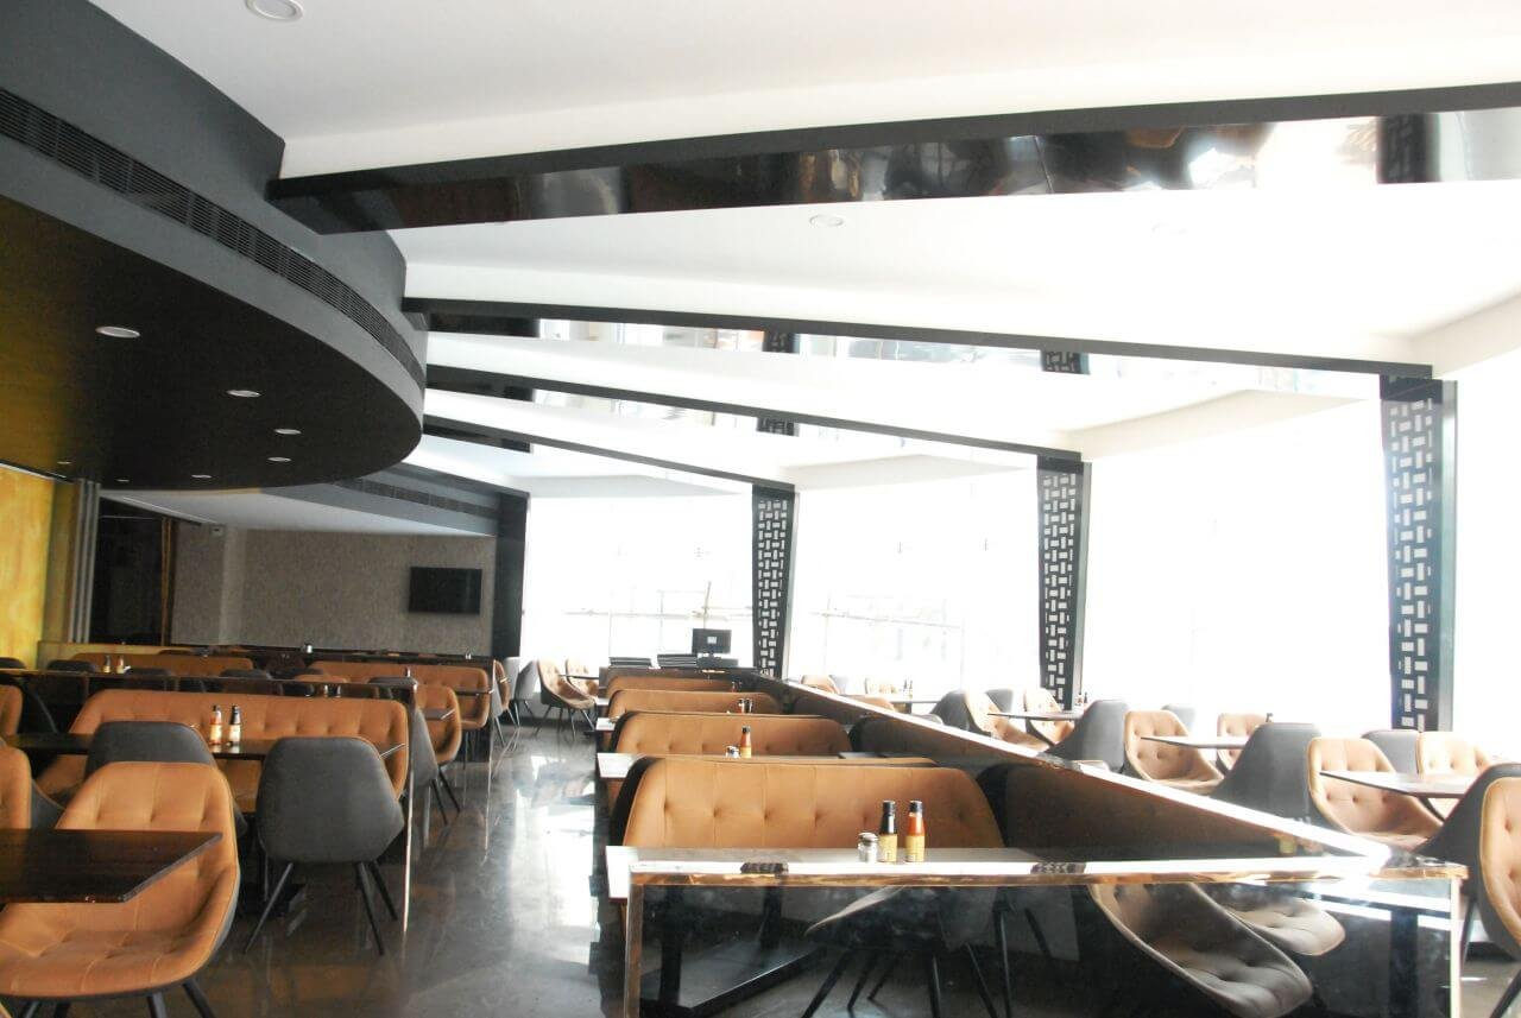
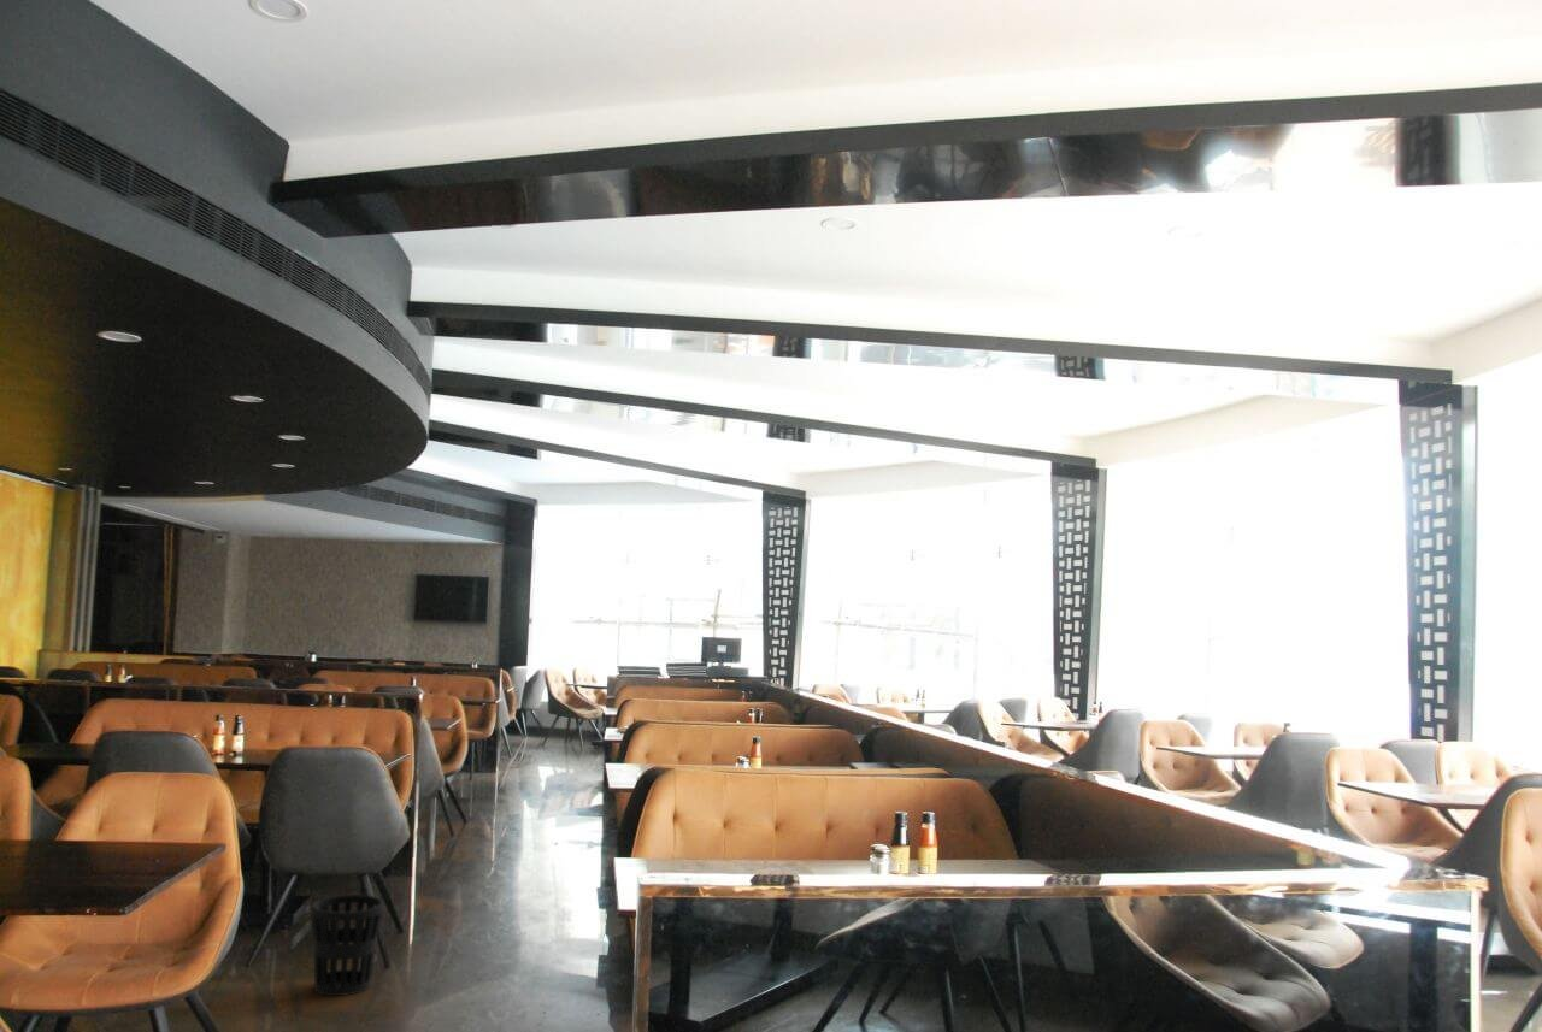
+ wastebasket [310,894,386,997]
